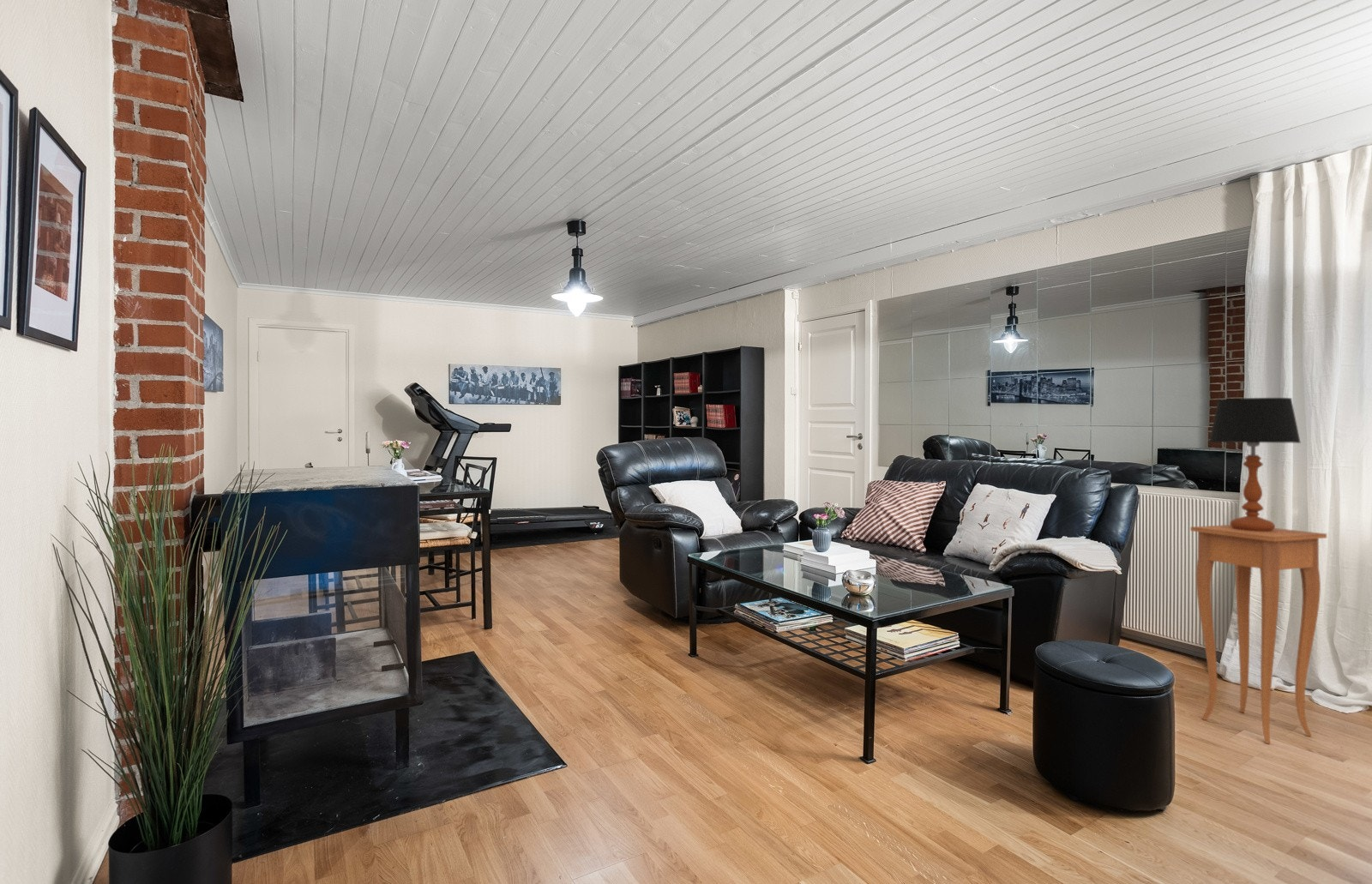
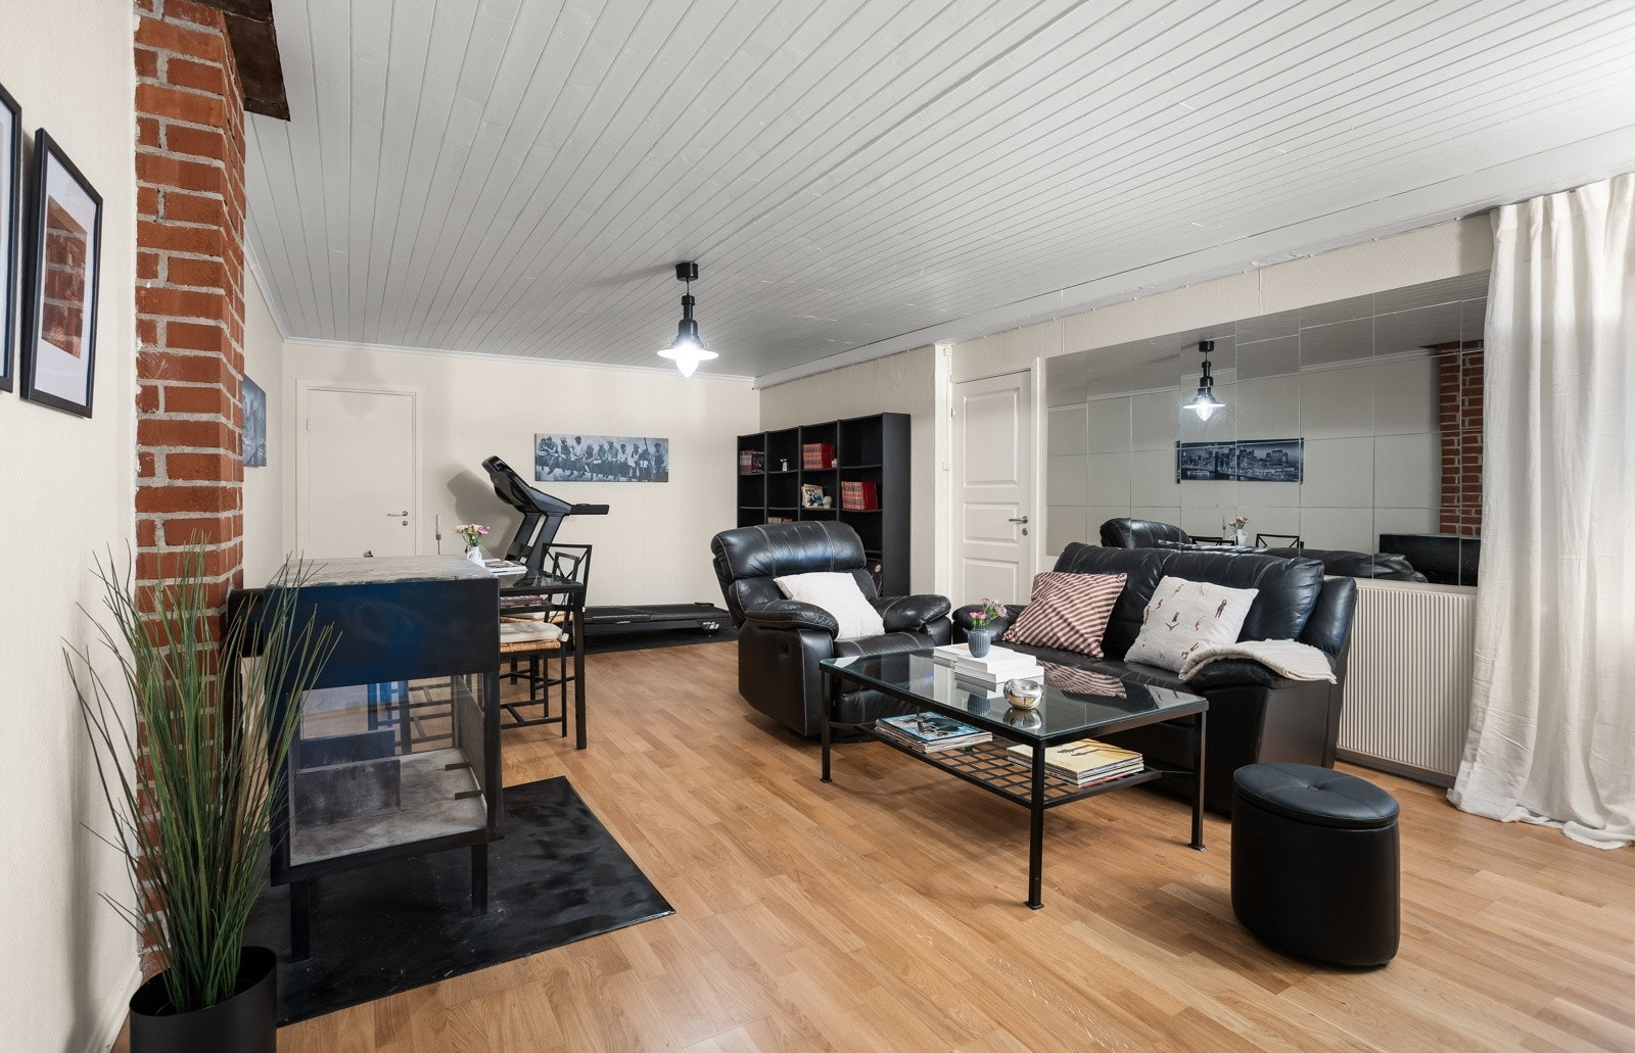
- side table [1189,524,1327,744]
- table lamp [1207,397,1302,532]
